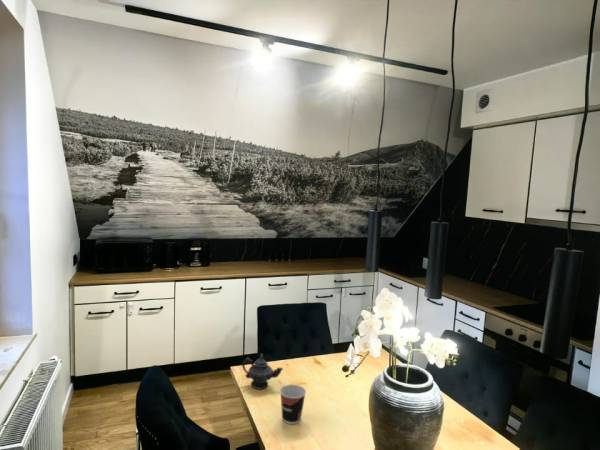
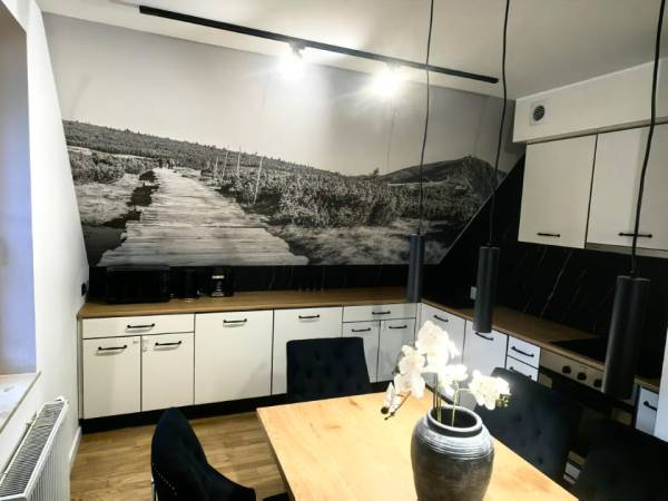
- teapot [241,352,284,391]
- cup [279,384,307,425]
